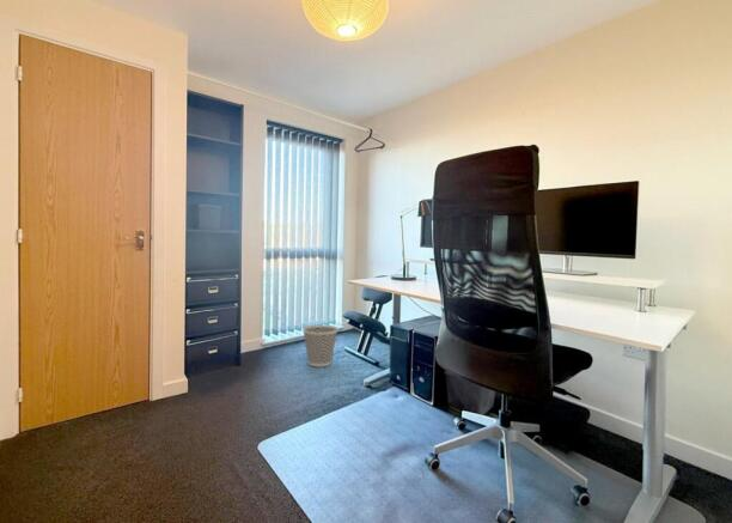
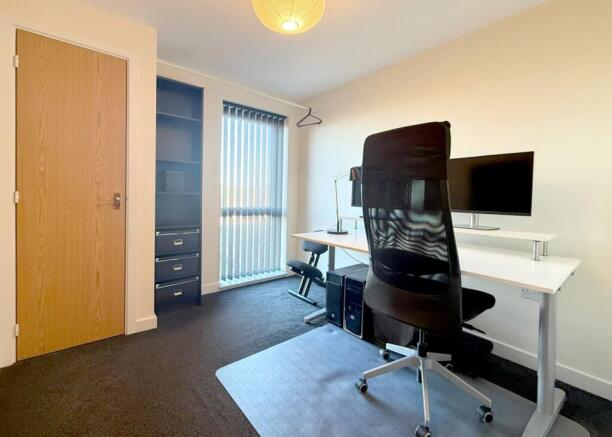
- wastebasket [301,324,340,367]
